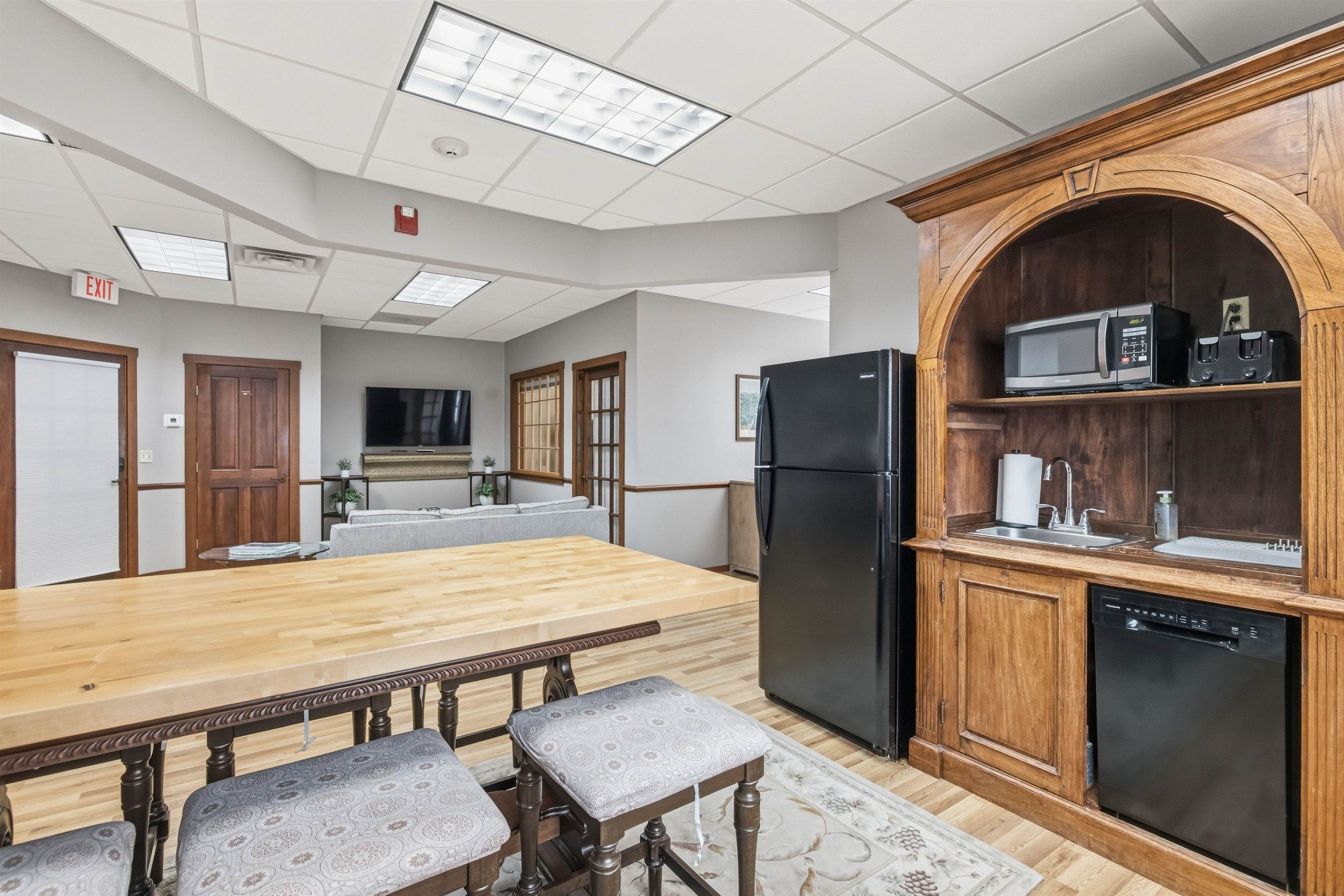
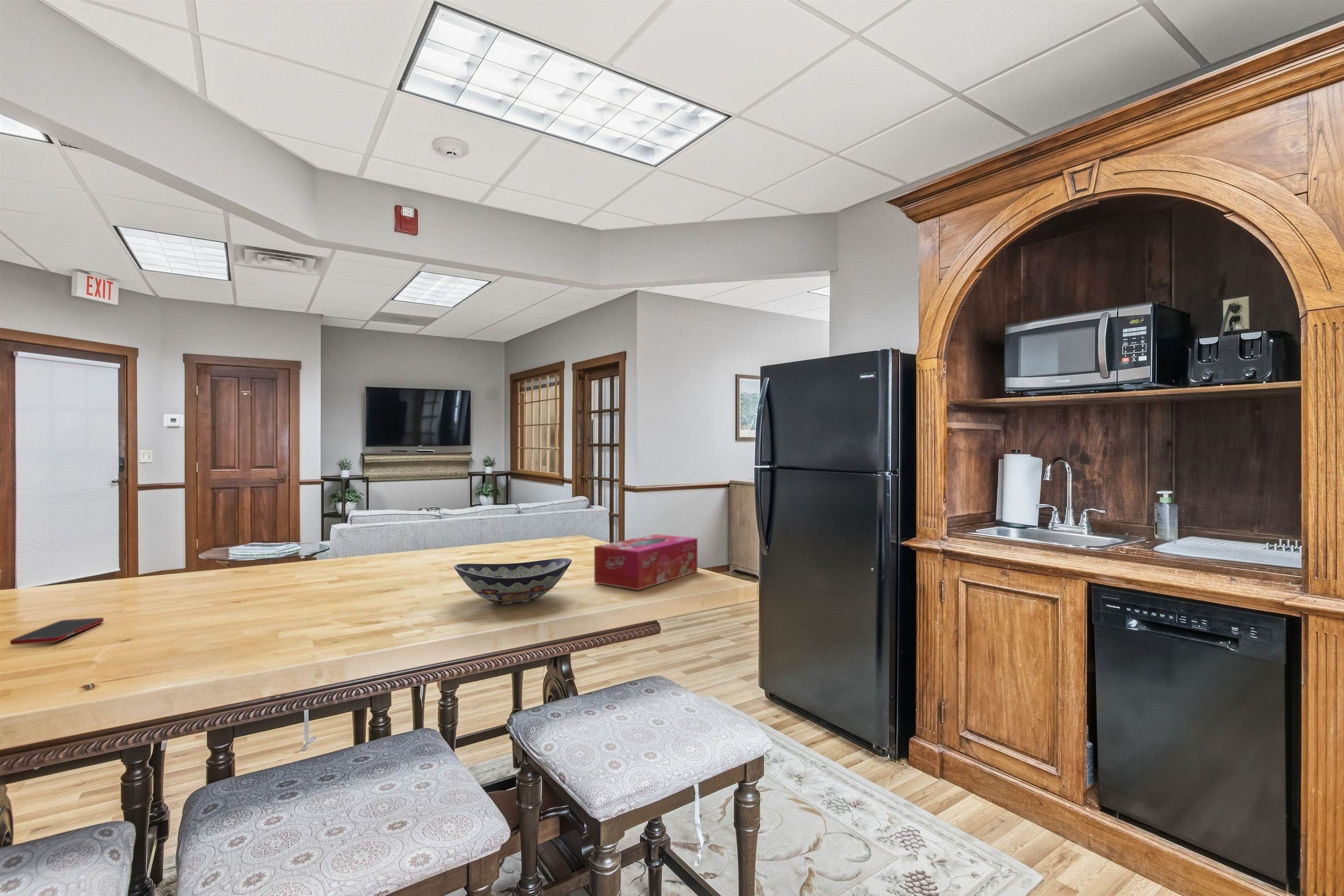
+ tissue box [594,534,698,590]
+ cell phone [10,617,104,645]
+ decorative bowl [454,558,572,604]
